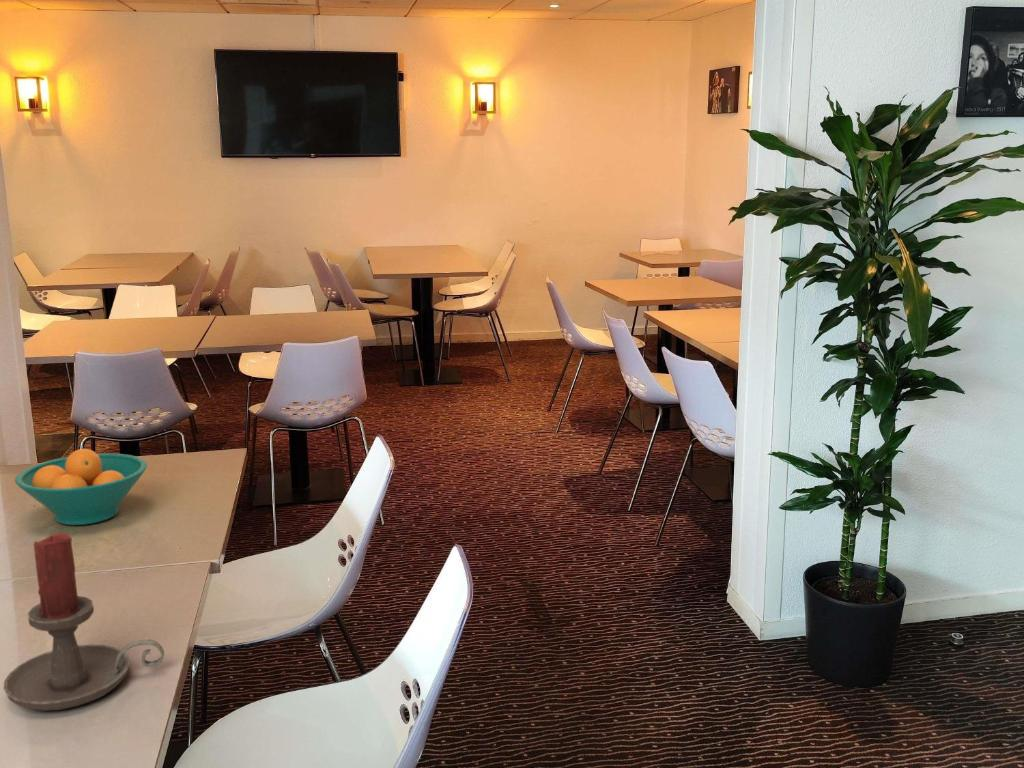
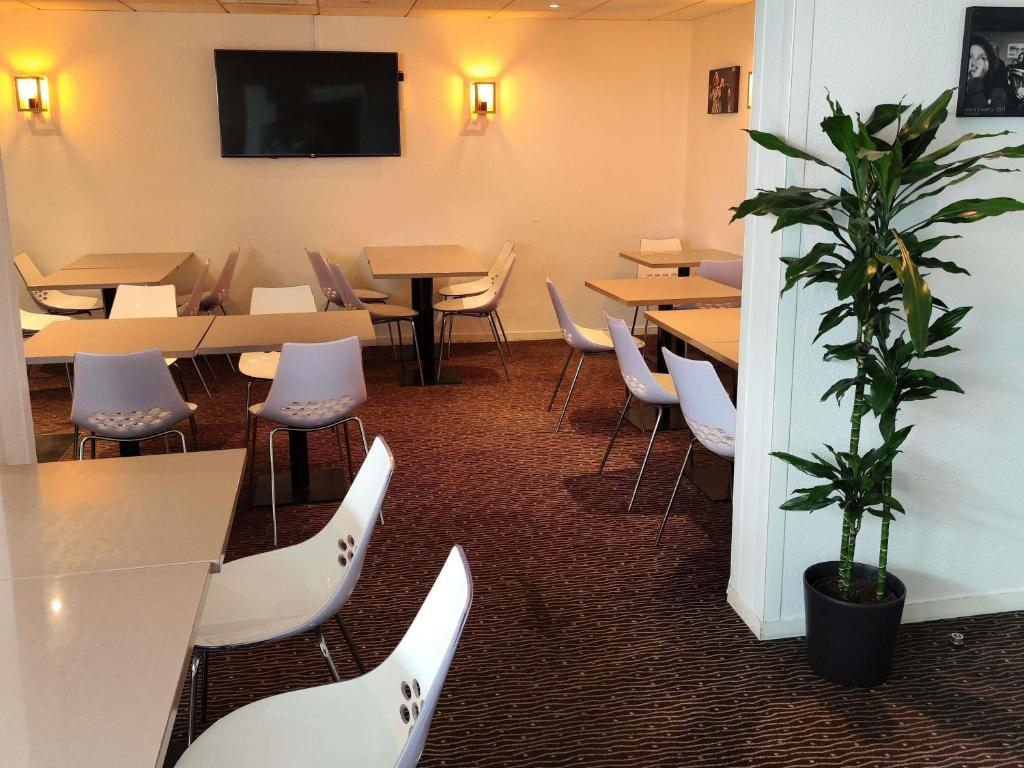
- fruit bowl [14,448,148,526]
- candle holder [2,532,165,712]
